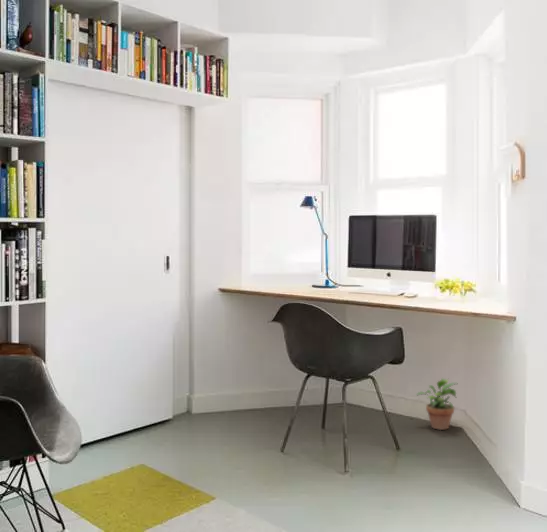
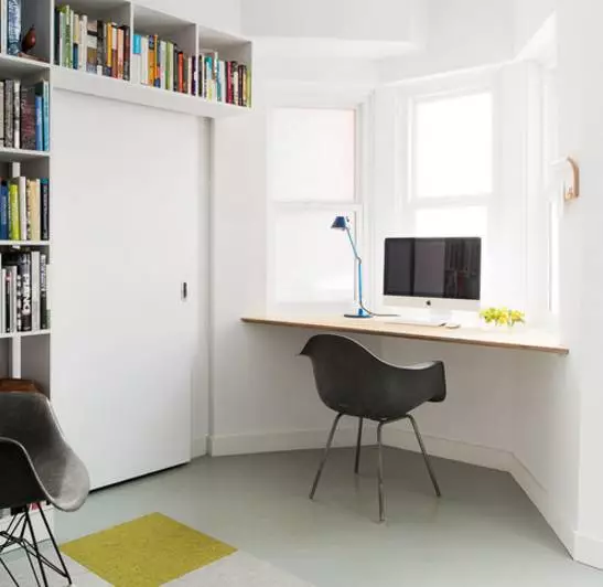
- potted plant [415,377,458,431]
